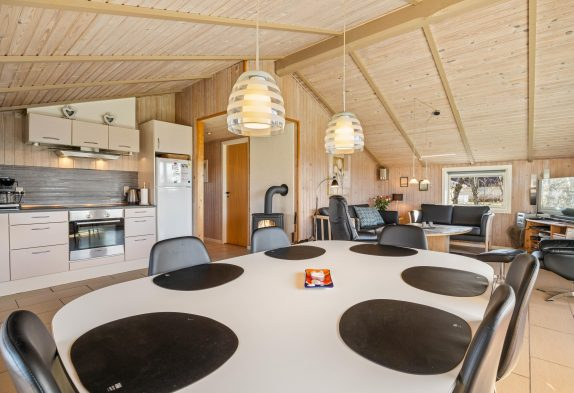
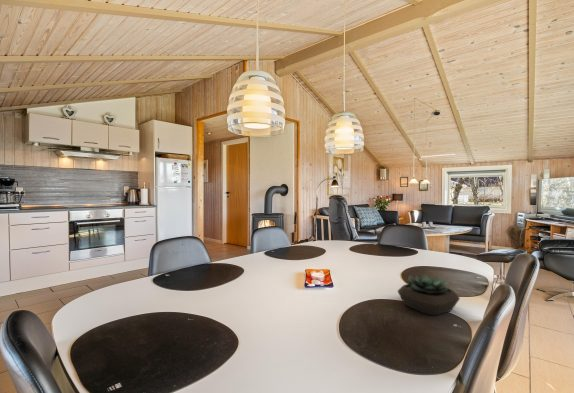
+ succulent plant [397,274,461,316]
